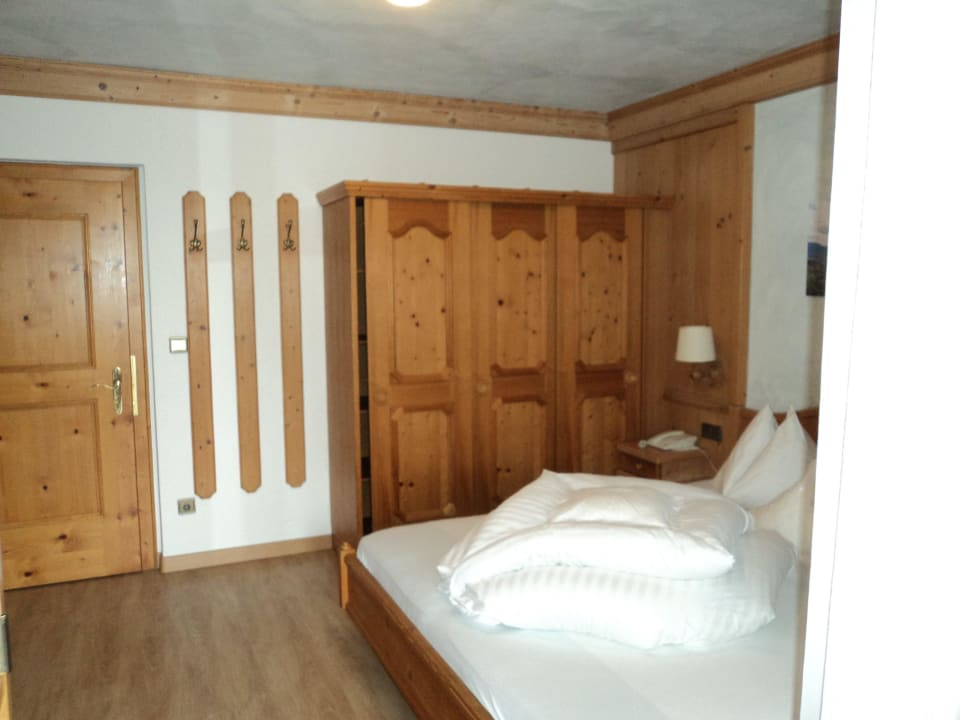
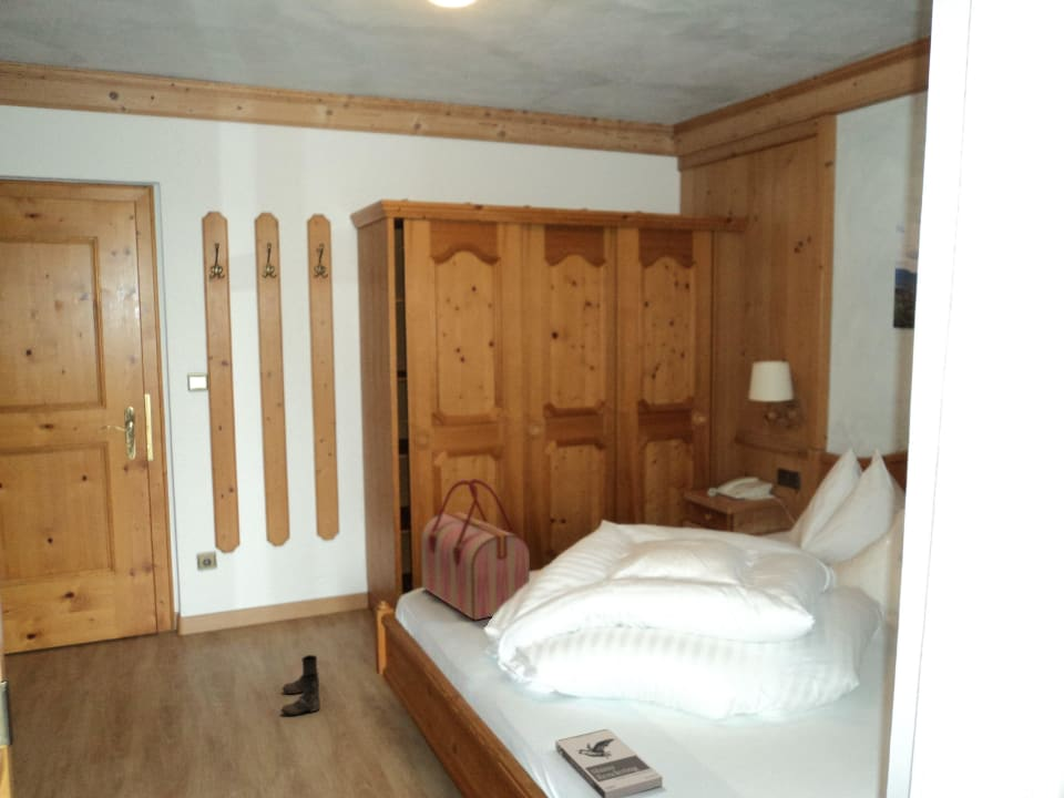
+ handbag [420,478,531,622]
+ book [554,727,664,798]
+ boots [280,654,321,716]
